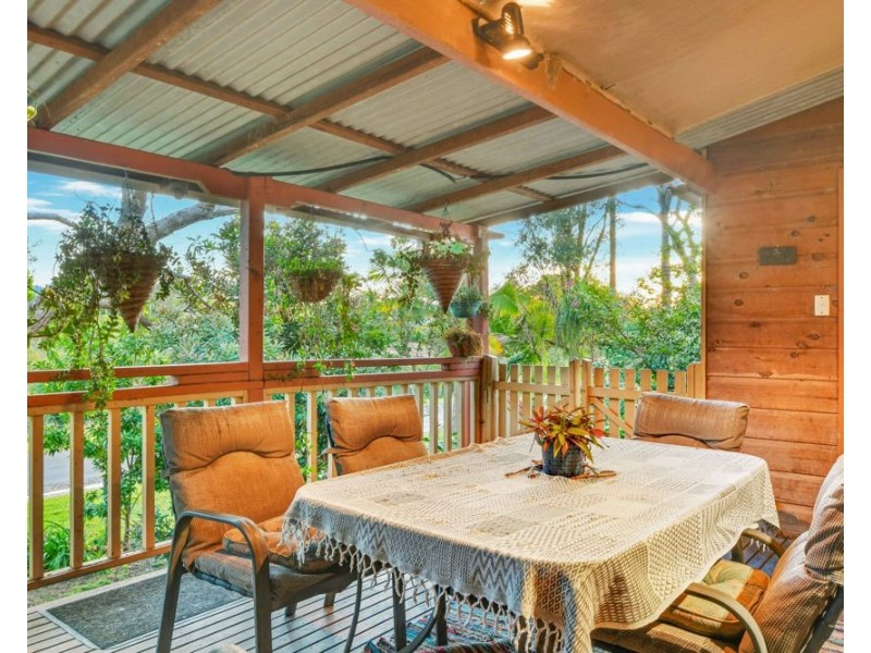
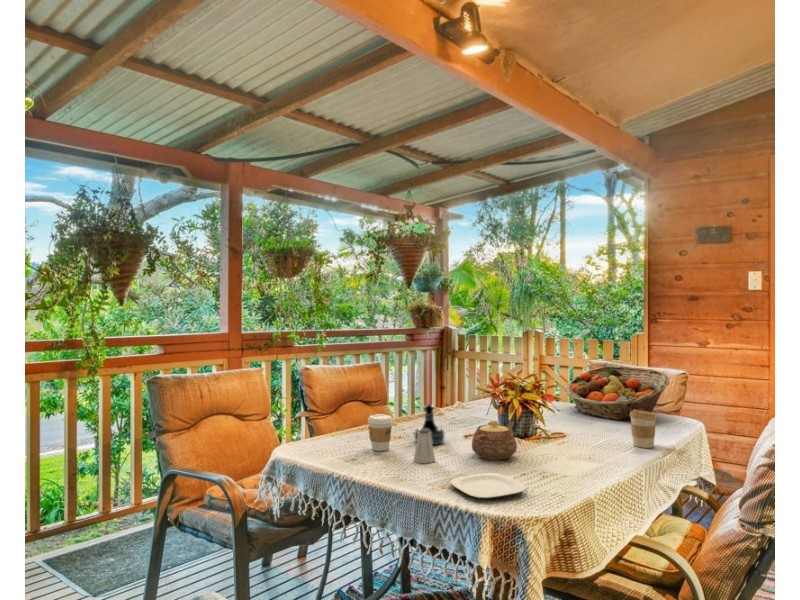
+ fruit basket [564,365,670,421]
+ coffee cup [367,413,393,452]
+ tequila bottle [414,403,445,446]
+ coffee cup [630,410,658,449]
+ plate [450,472,527,500]
+ teapot [471,419,518,461]
+ saltshaker [413,429,436,464]
